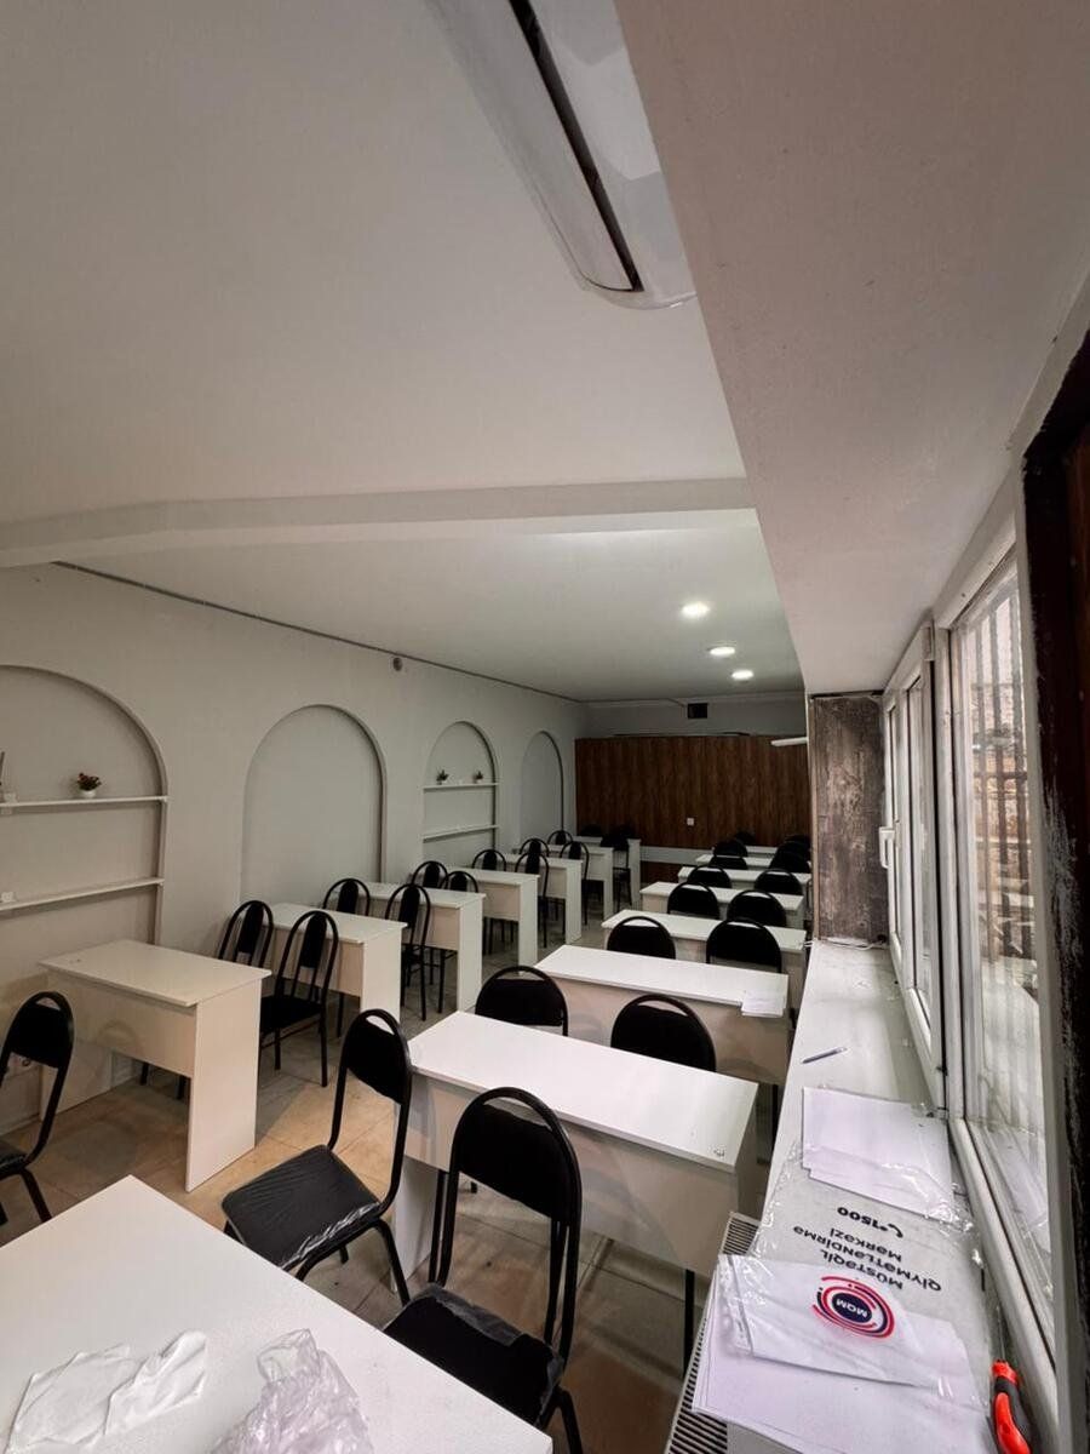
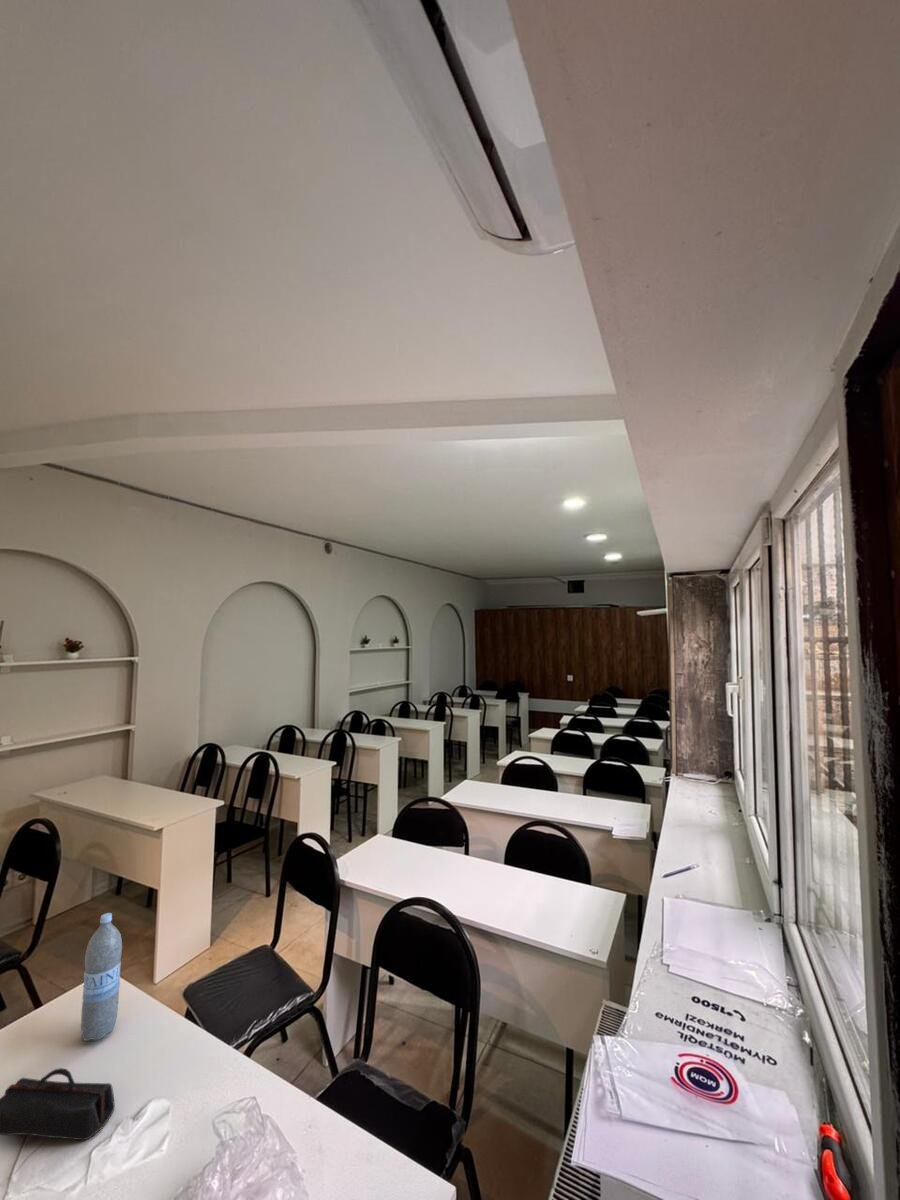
+ pencil case [0,1067,116,1141]
+ water bottle [80,912,123,1042]
